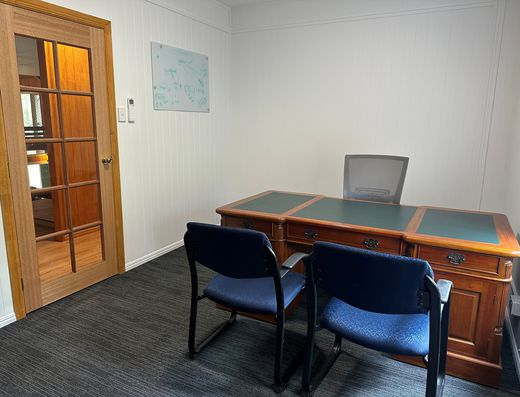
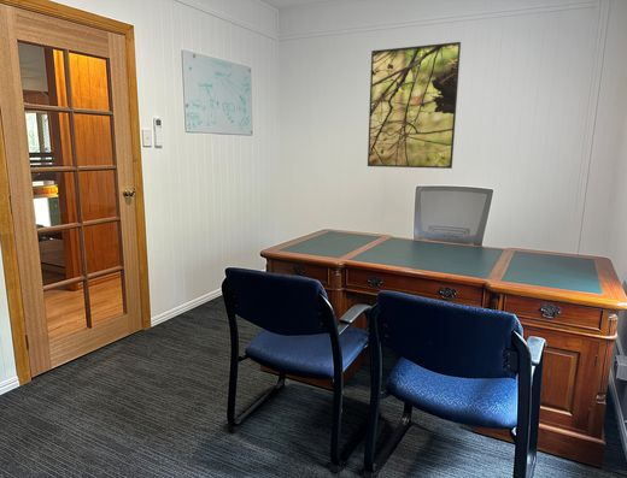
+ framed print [367,41,462,170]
